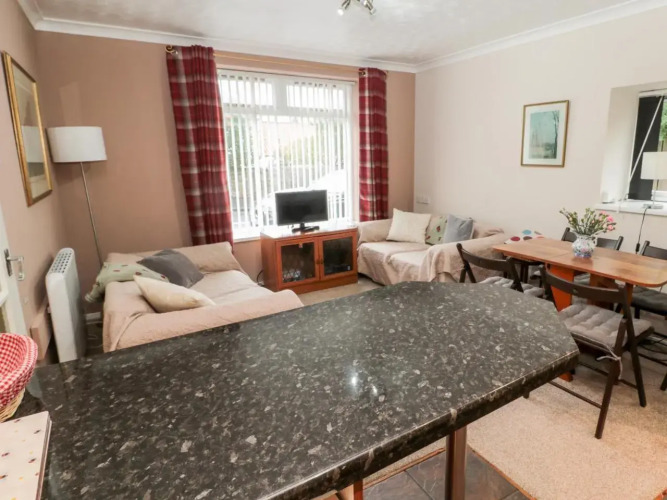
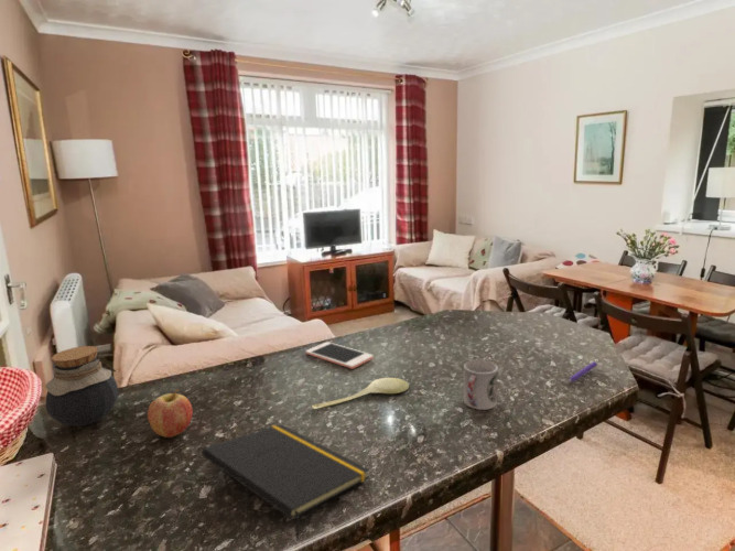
+ spoon [311,377,410,411]
+ notepad [201,423,371,542]
+ cell phone [305,341,375,370]
+ pen [568,360,598,383]
+ fruit [147,388,194,439]
+ cup [463,359,499,411]
+ jar [44,345,120,428]
